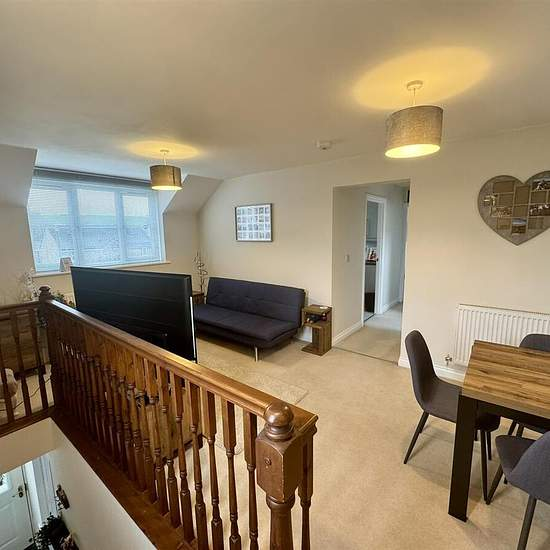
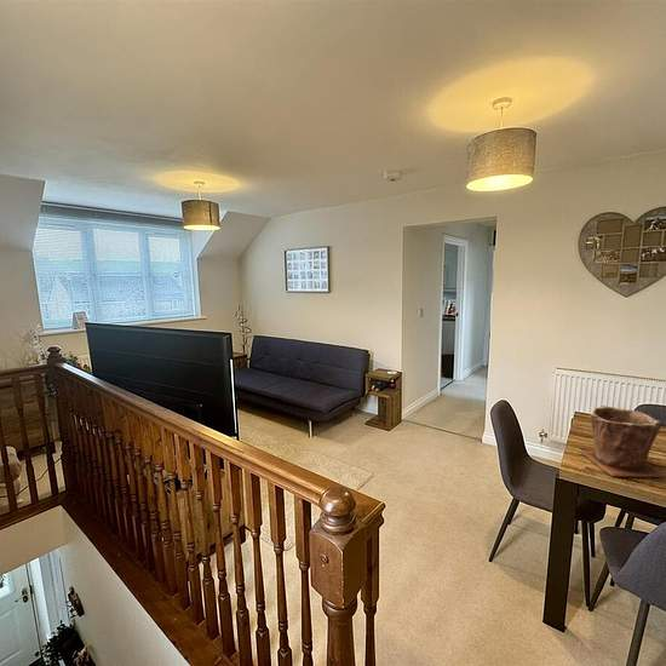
+ plant pot [579,404,666,478]
